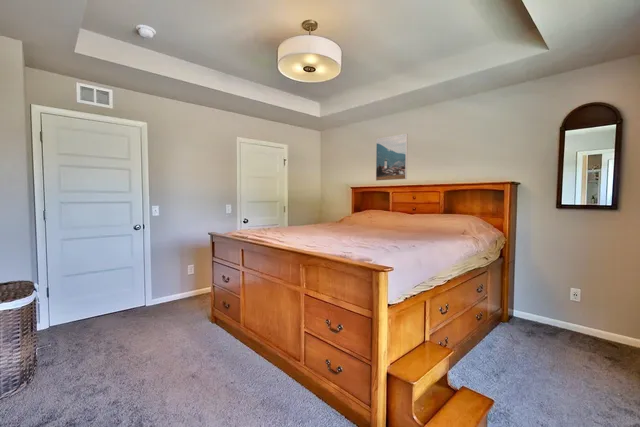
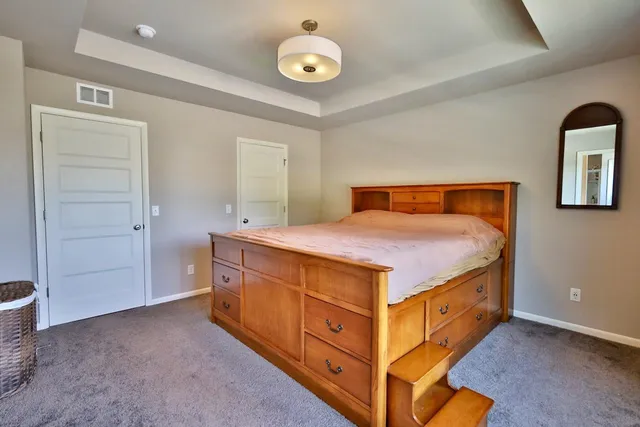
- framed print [375,133,409,182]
